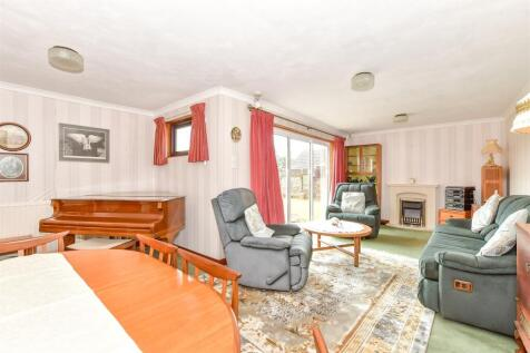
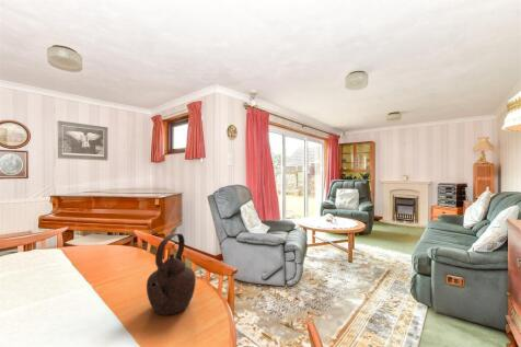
+ teapot [146,233,197,316]
